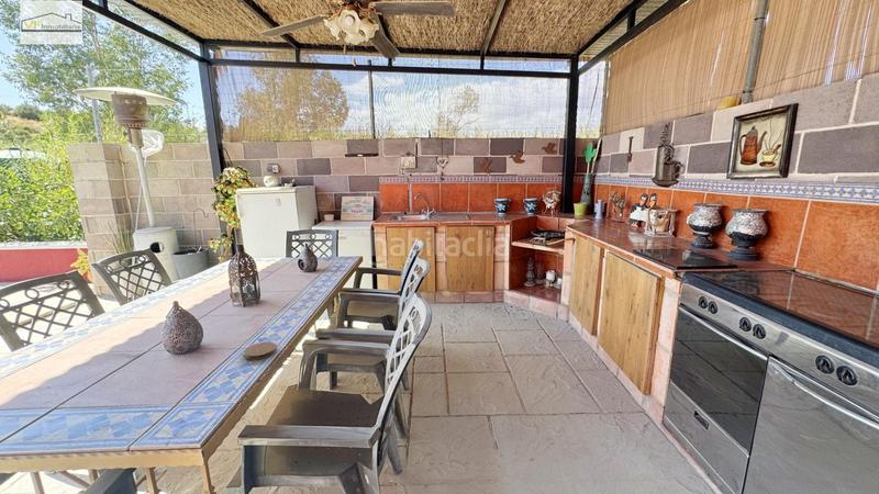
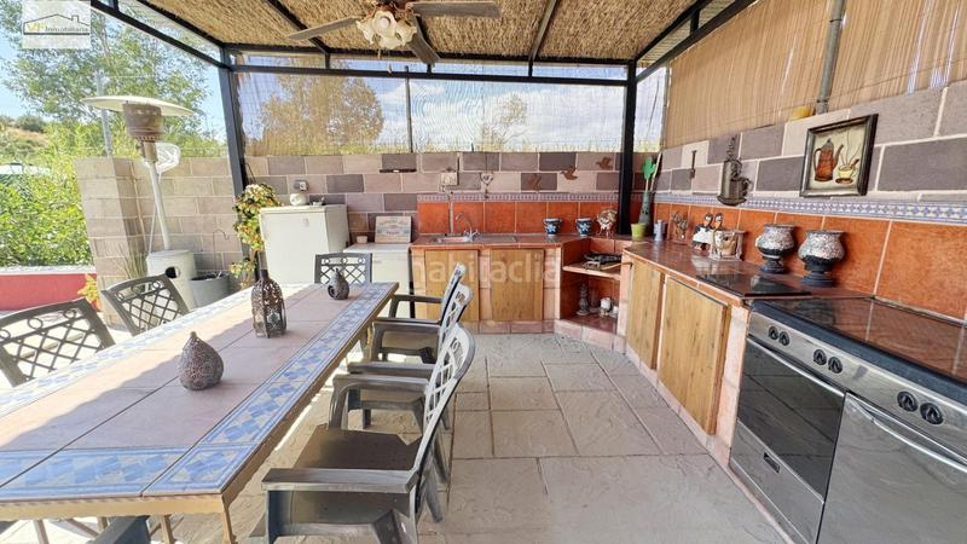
- coaster [243,341,278,361]
